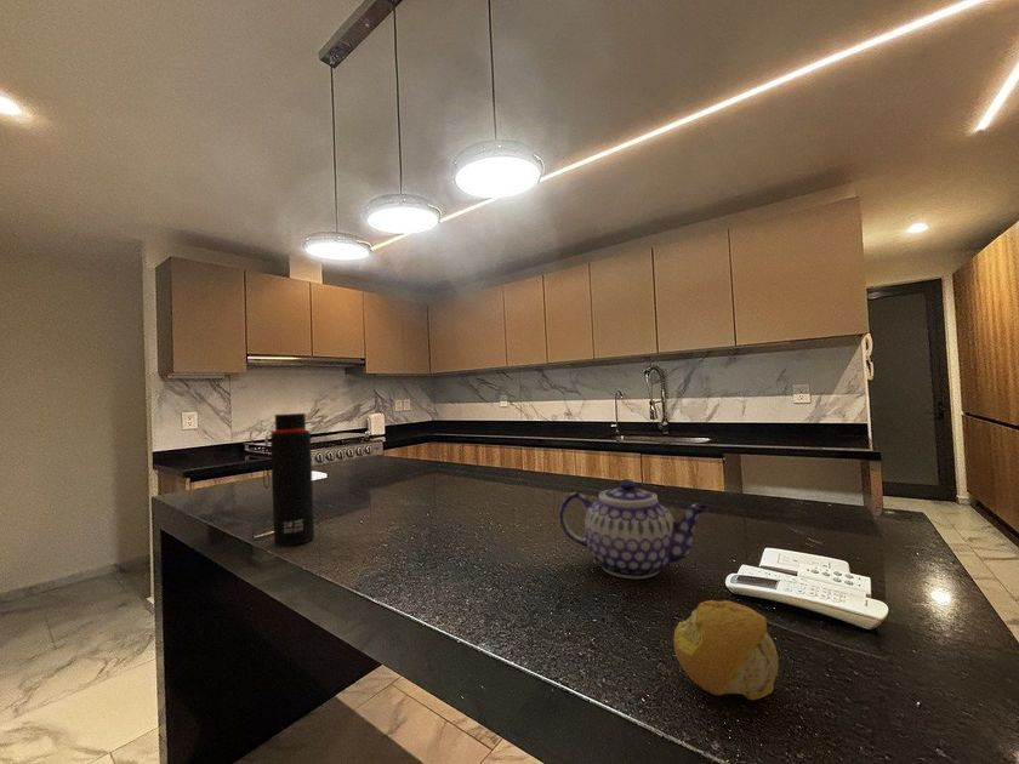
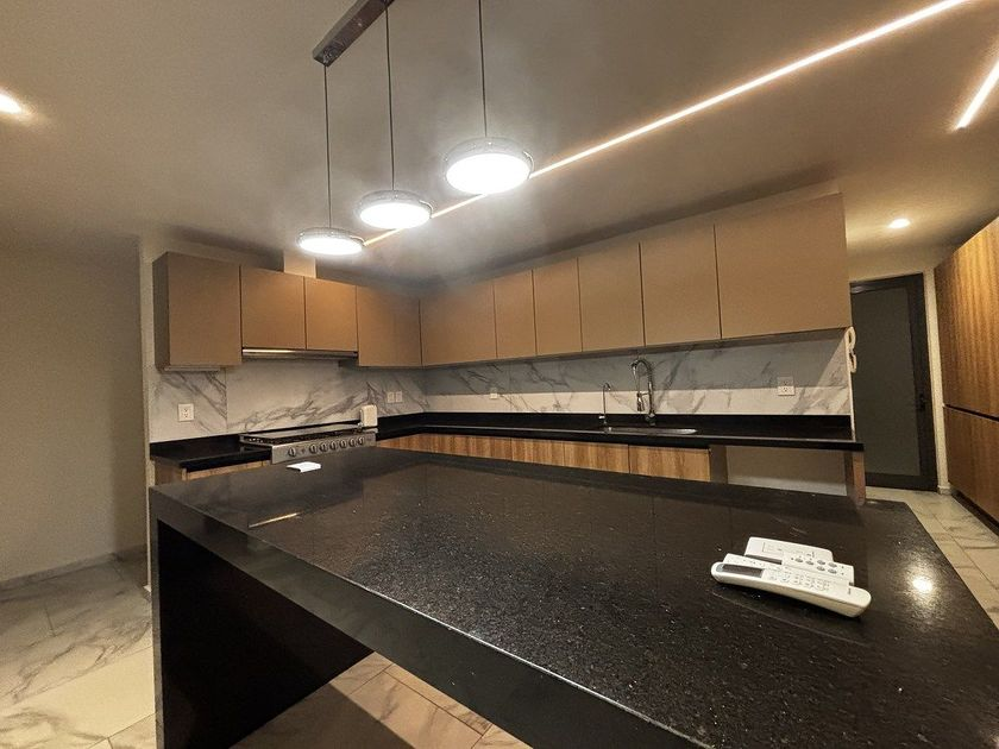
- teapot [558,478,708,580]
- fruit [673,599,781,701]
- water bottle [262,412,315,547]
